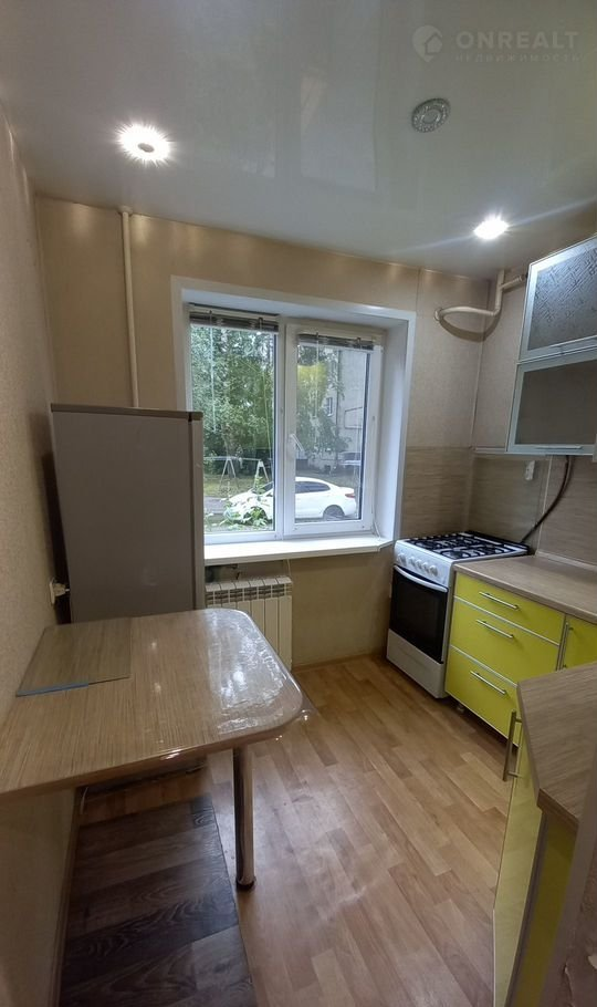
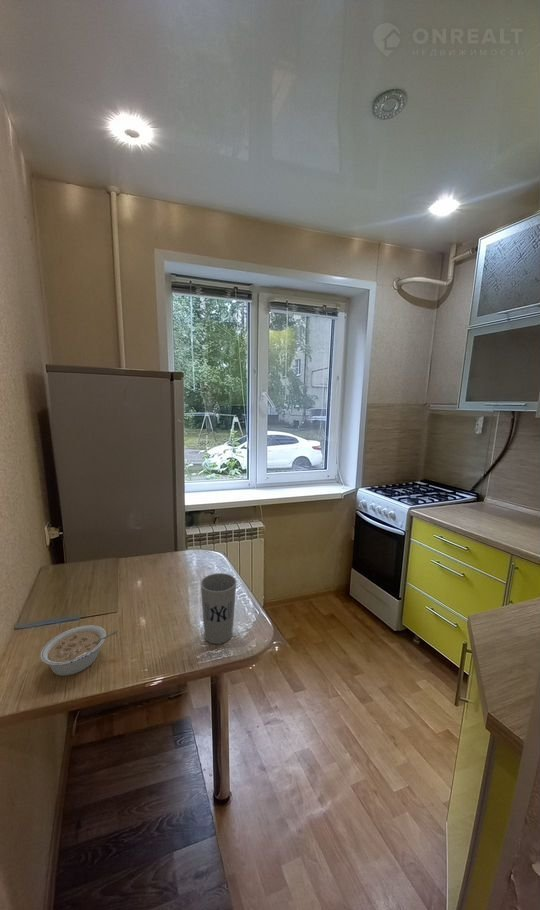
+ cup [200,572,238,645]
+ legume [39,624,119,677]
